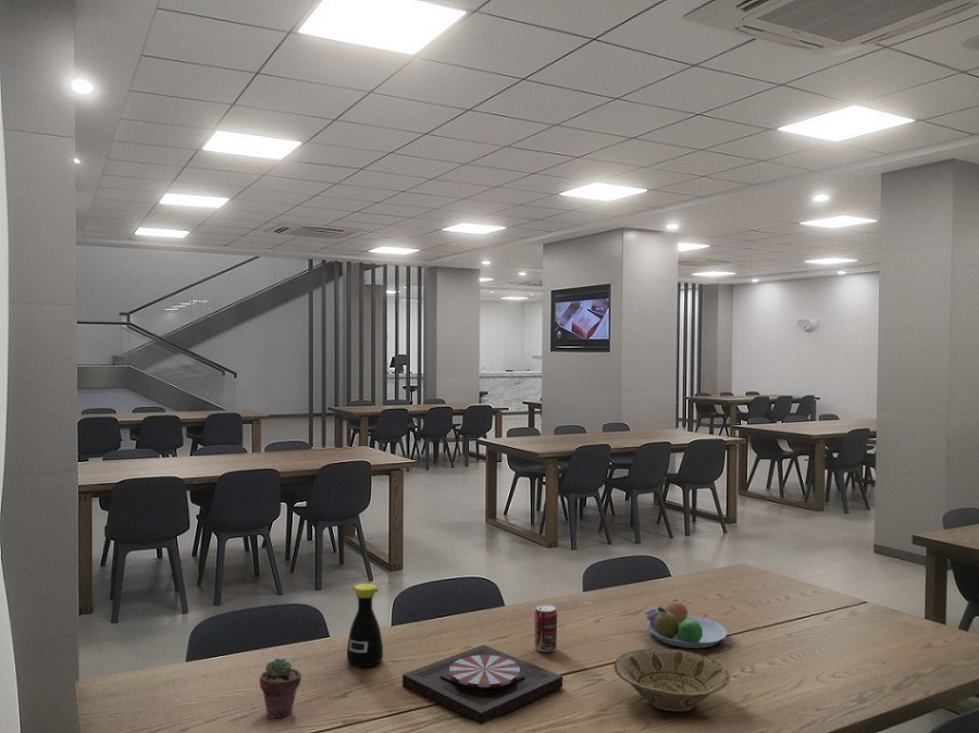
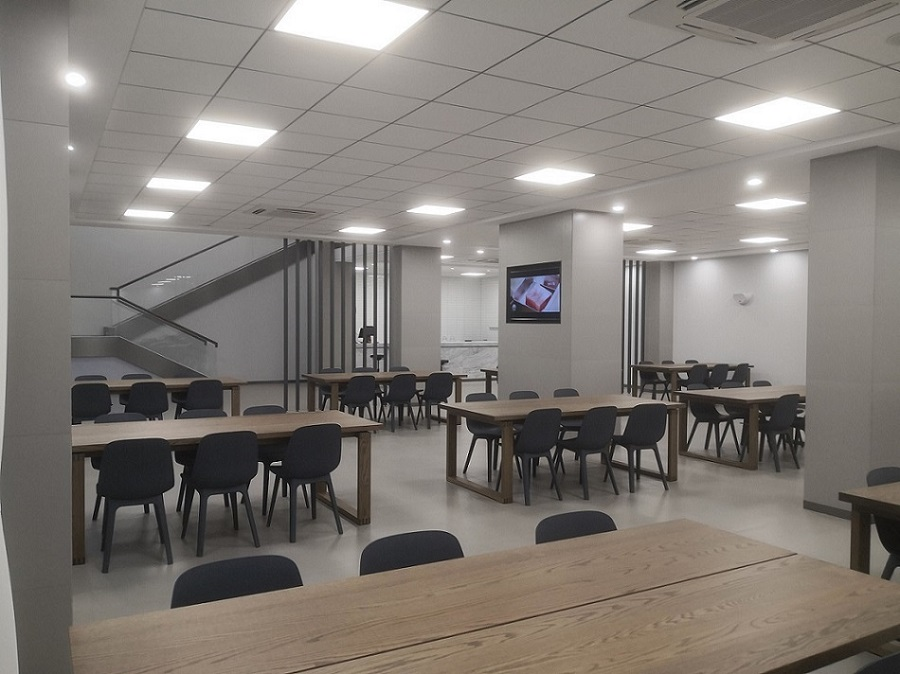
- bottle [346,583,384,668]
- plate [401,644,563,725]
- bowl [612,647,731,712]
- potted succulent [259,657,302,719]
- beverage can [534,604,558,653]
- fruit bowl [645,598,729,649]
